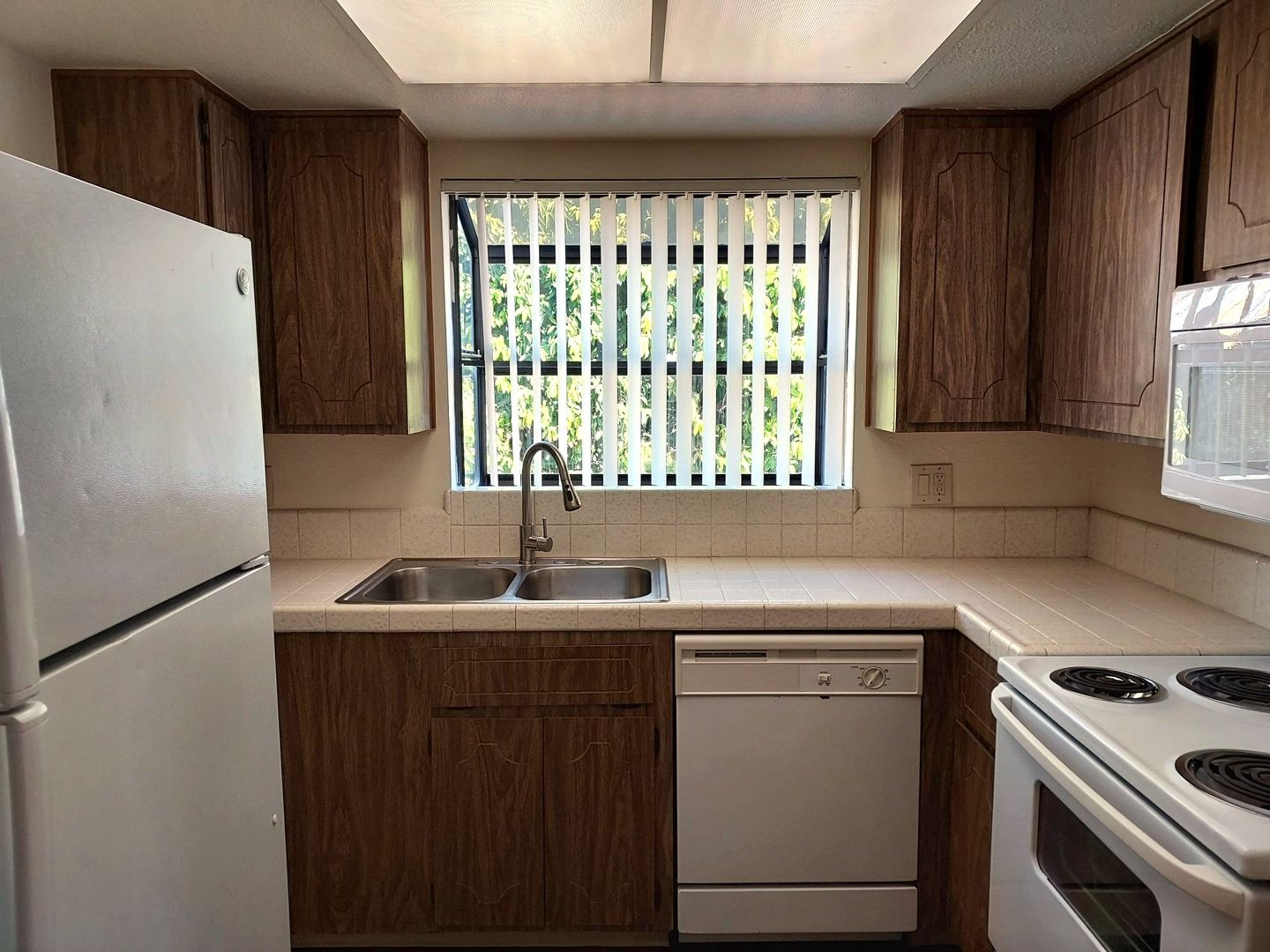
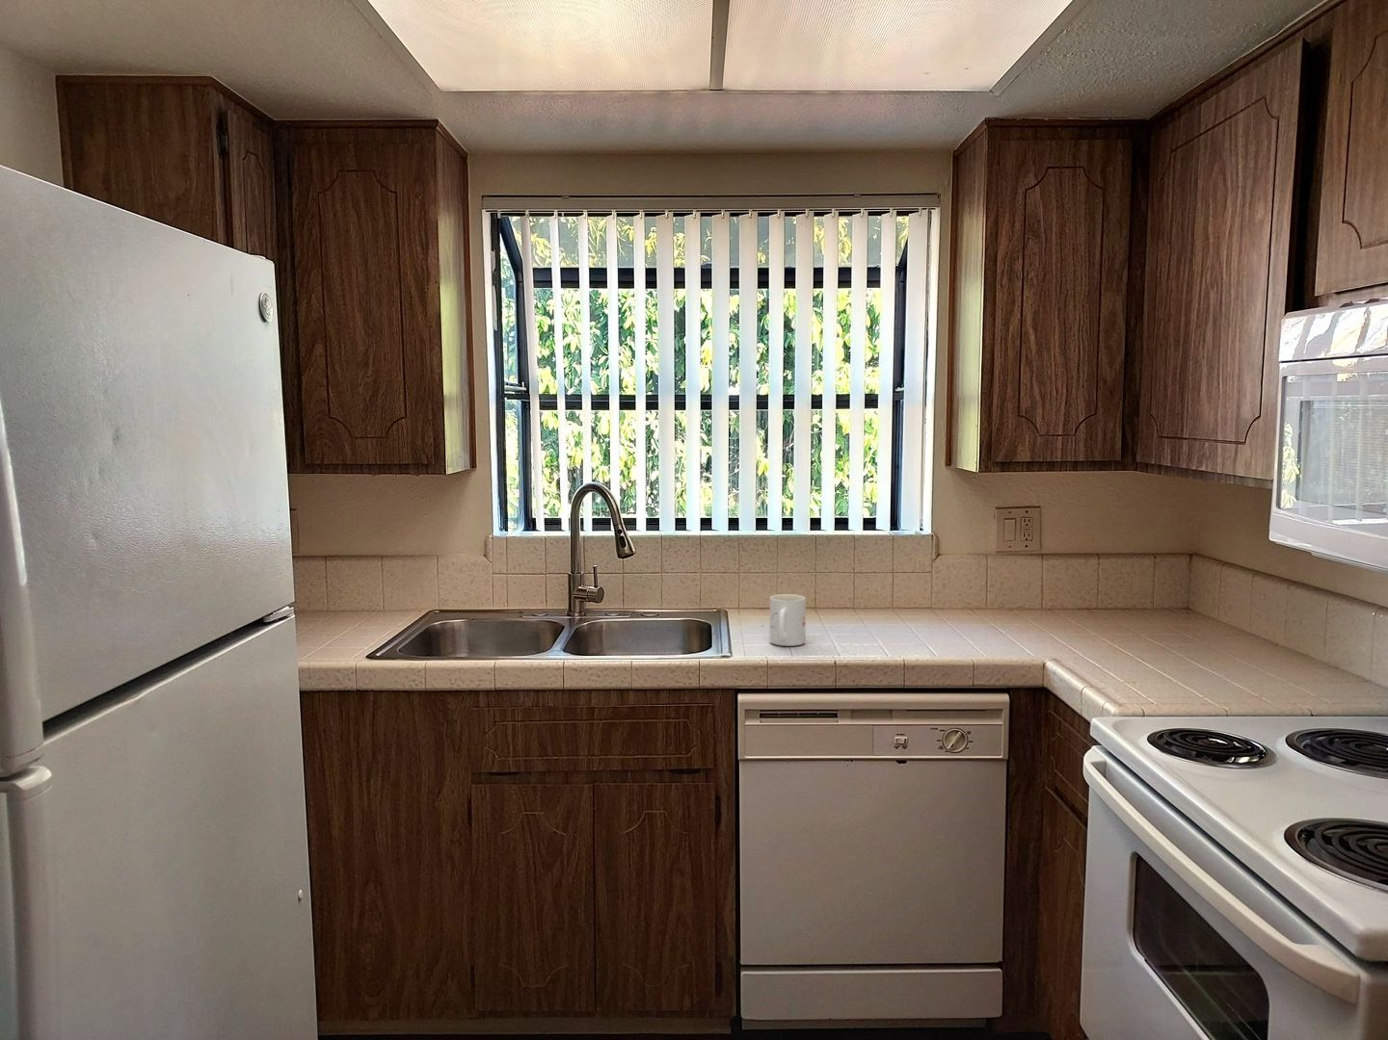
+ mug [769,593,807,647]
